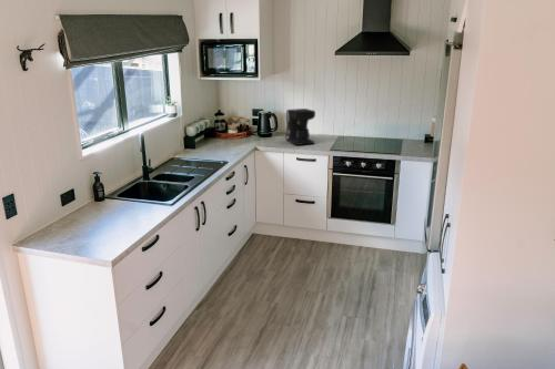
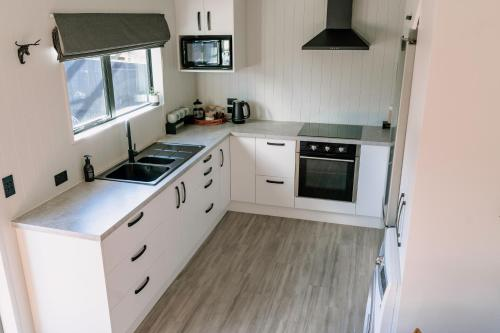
- coffee maker [285,107,316,146]
